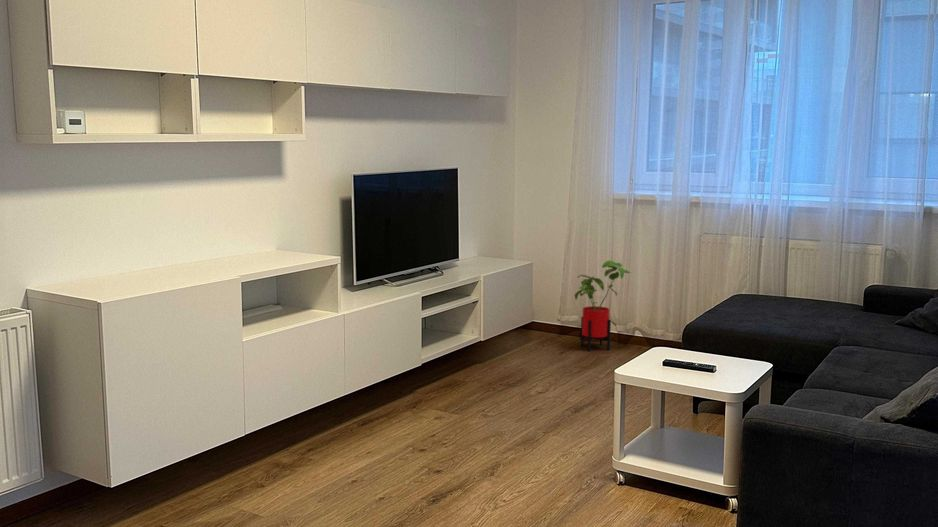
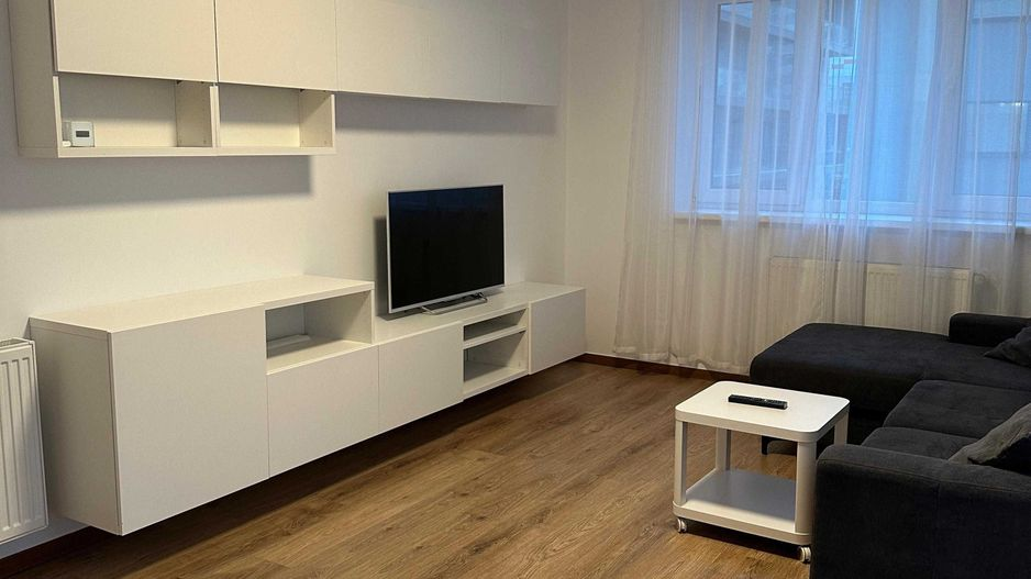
- house plant [574,259,632,352]
